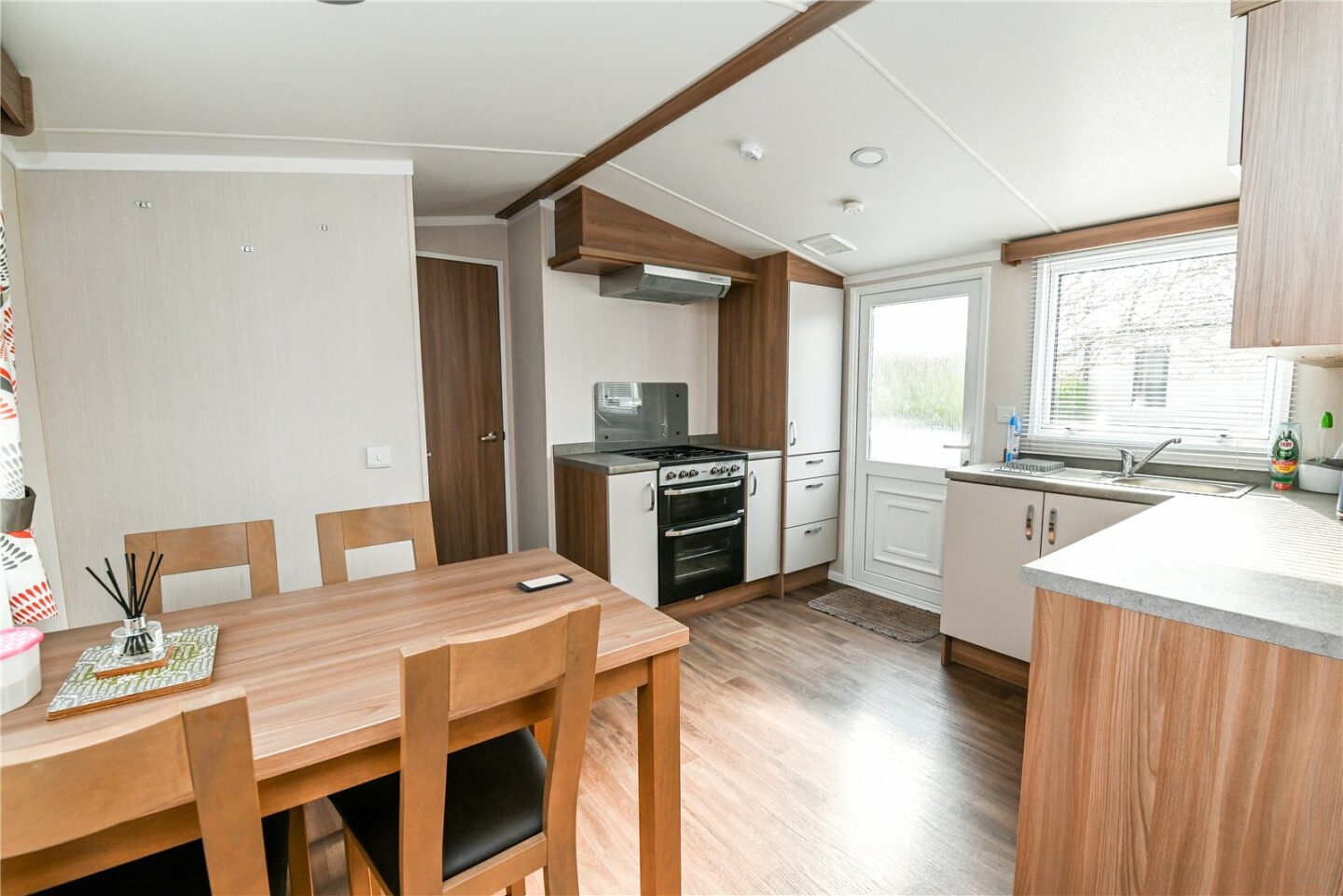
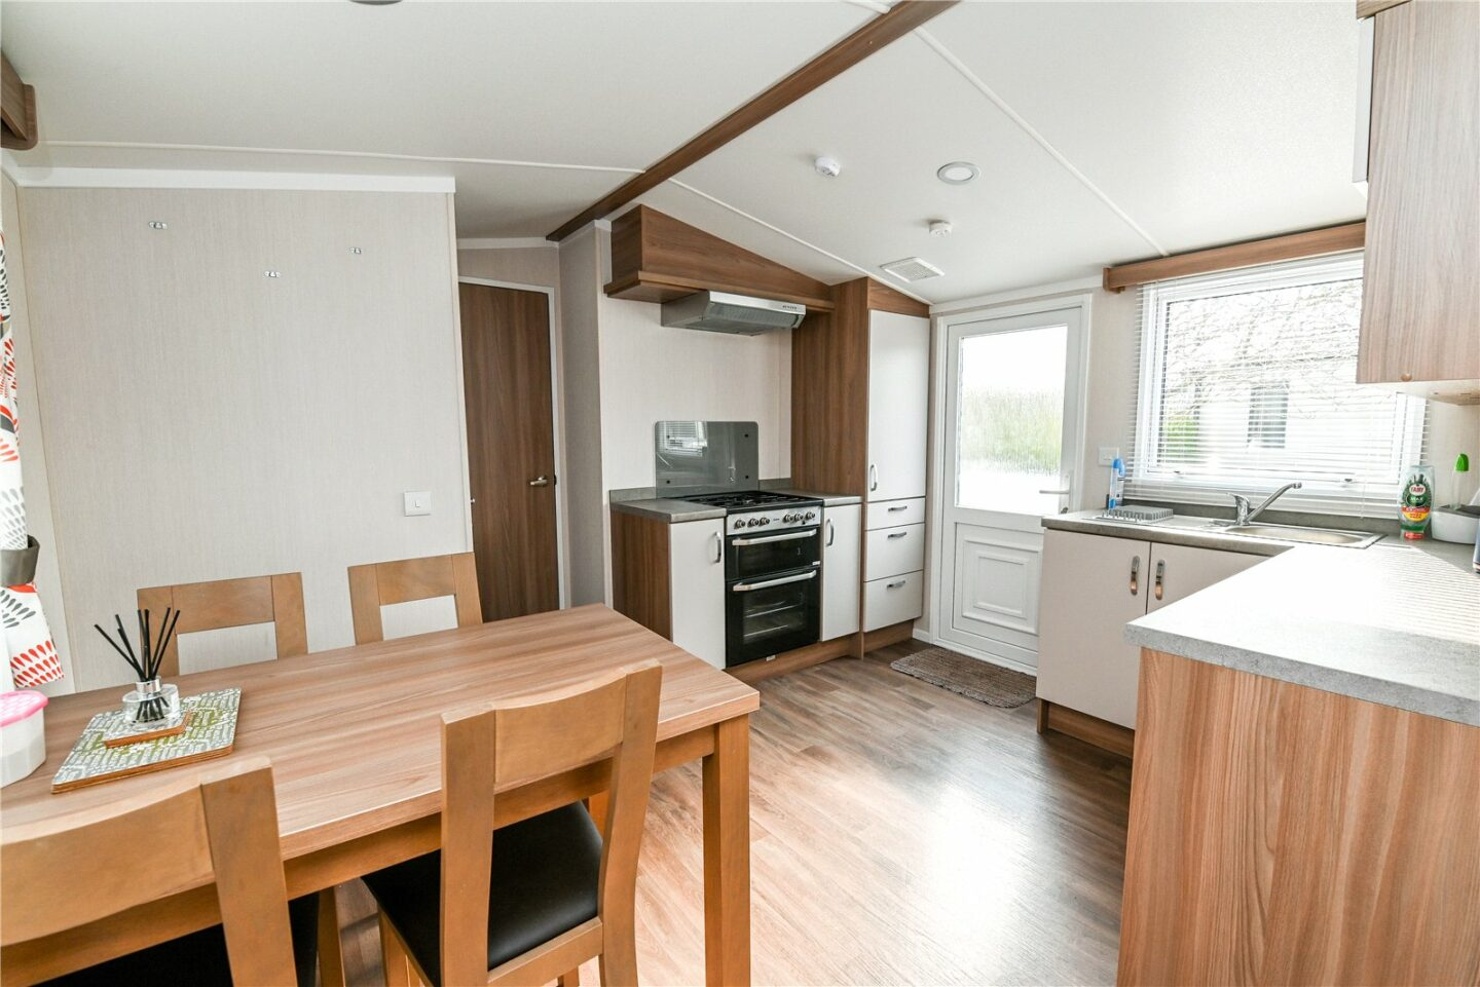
- smartphone [516,572,574,592]
